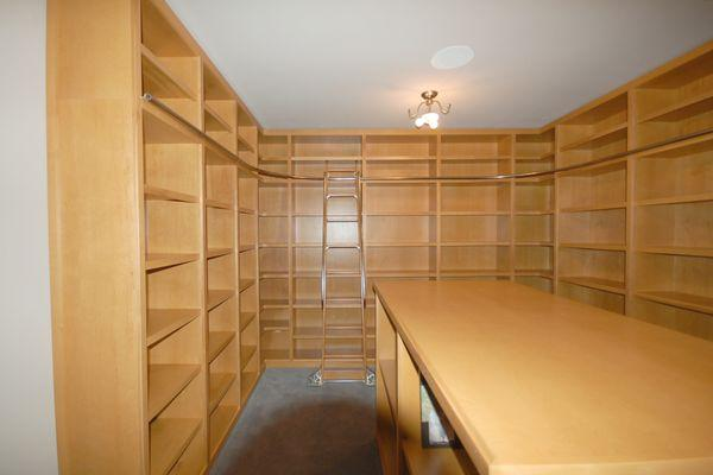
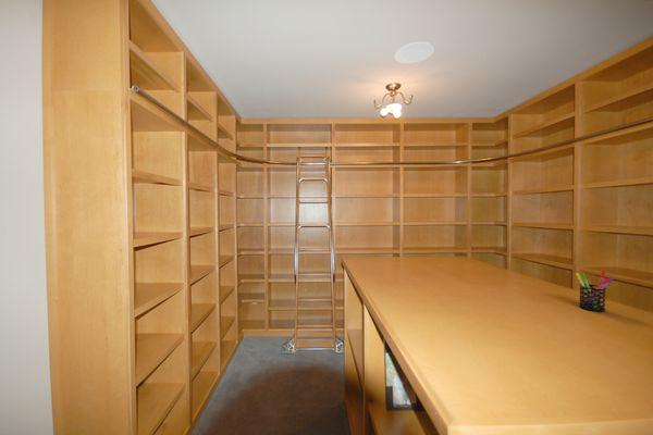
+ pen holder [575,270,615,313]
